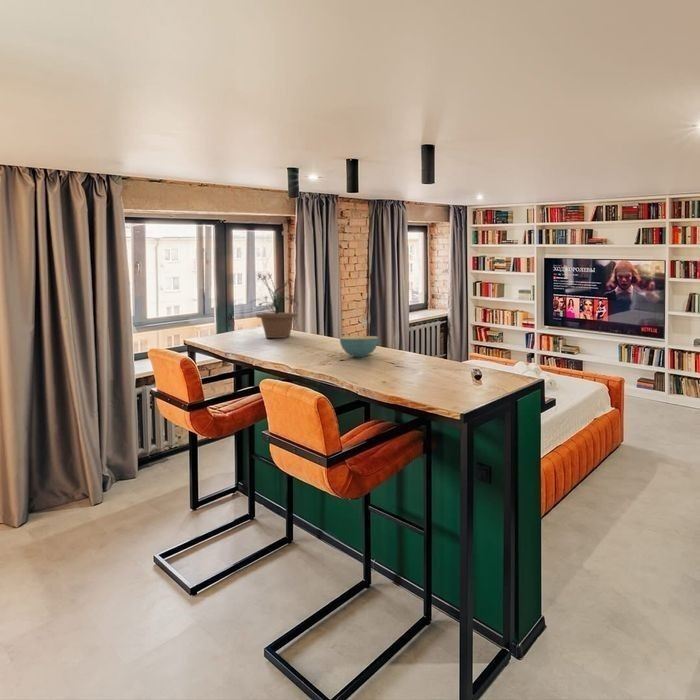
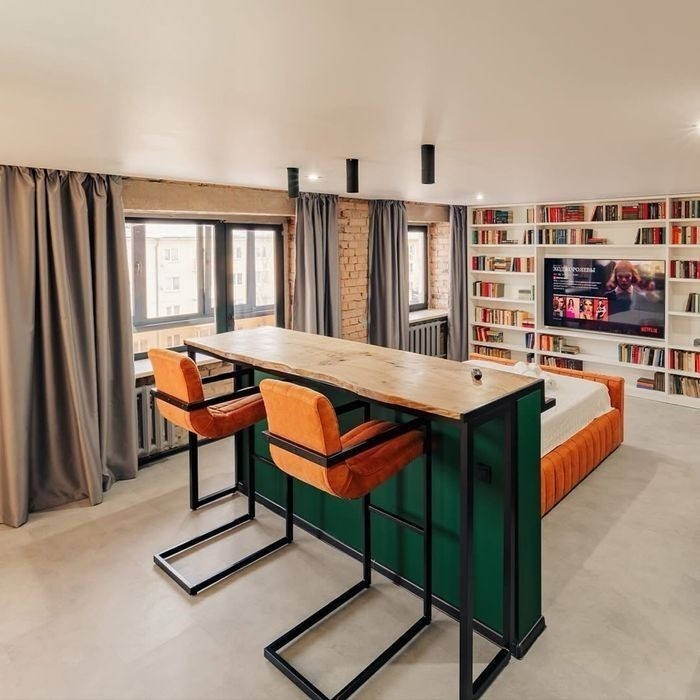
- cereal bowl [339,335,379,358]
- potted plant [249,272,300,339]
